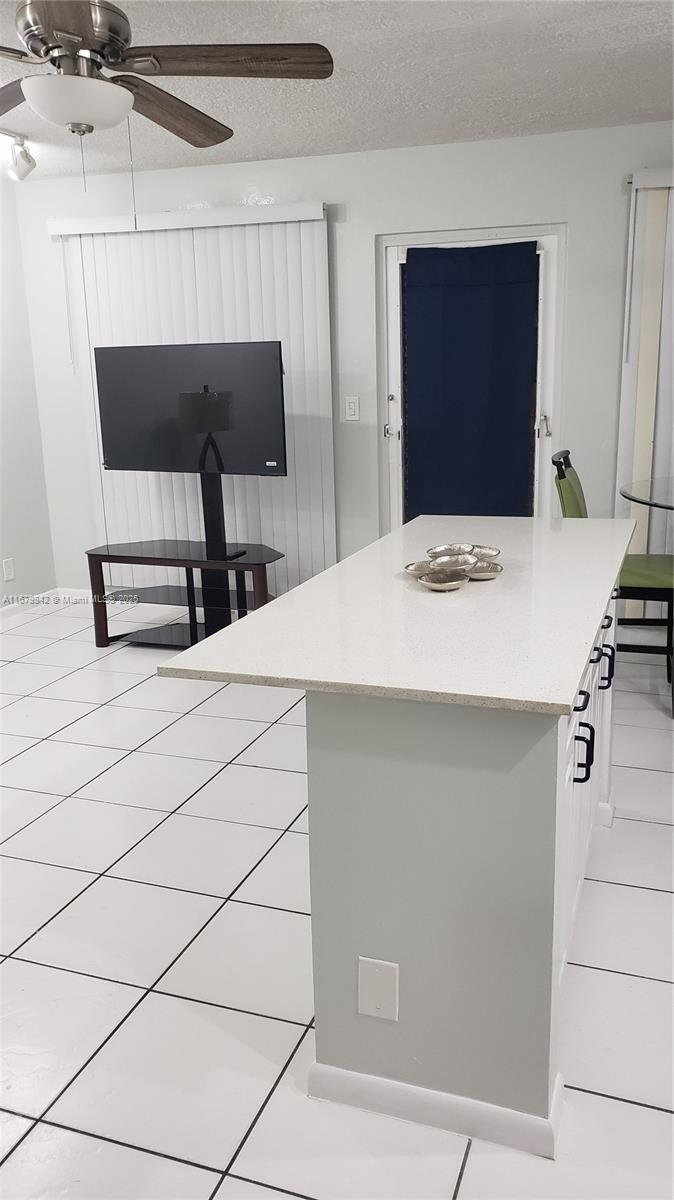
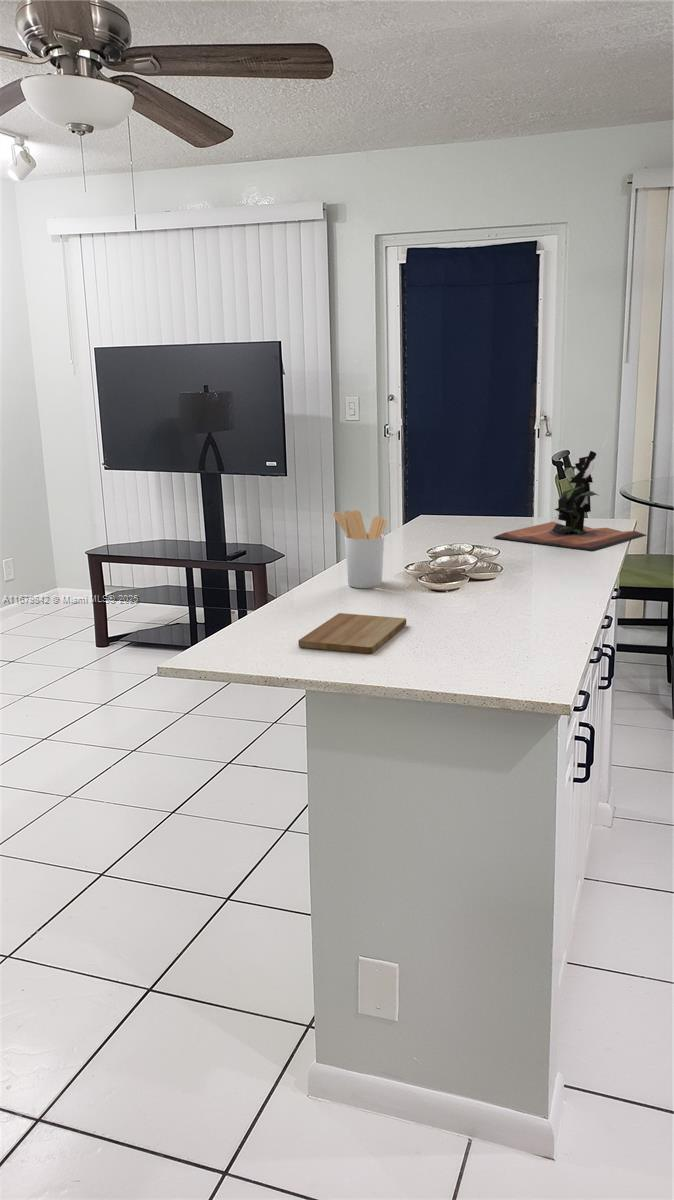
+ cutting board [297,612,407,655]
+ utensil holder [332,509,388,589]
+ plant [492,450,648,552]
